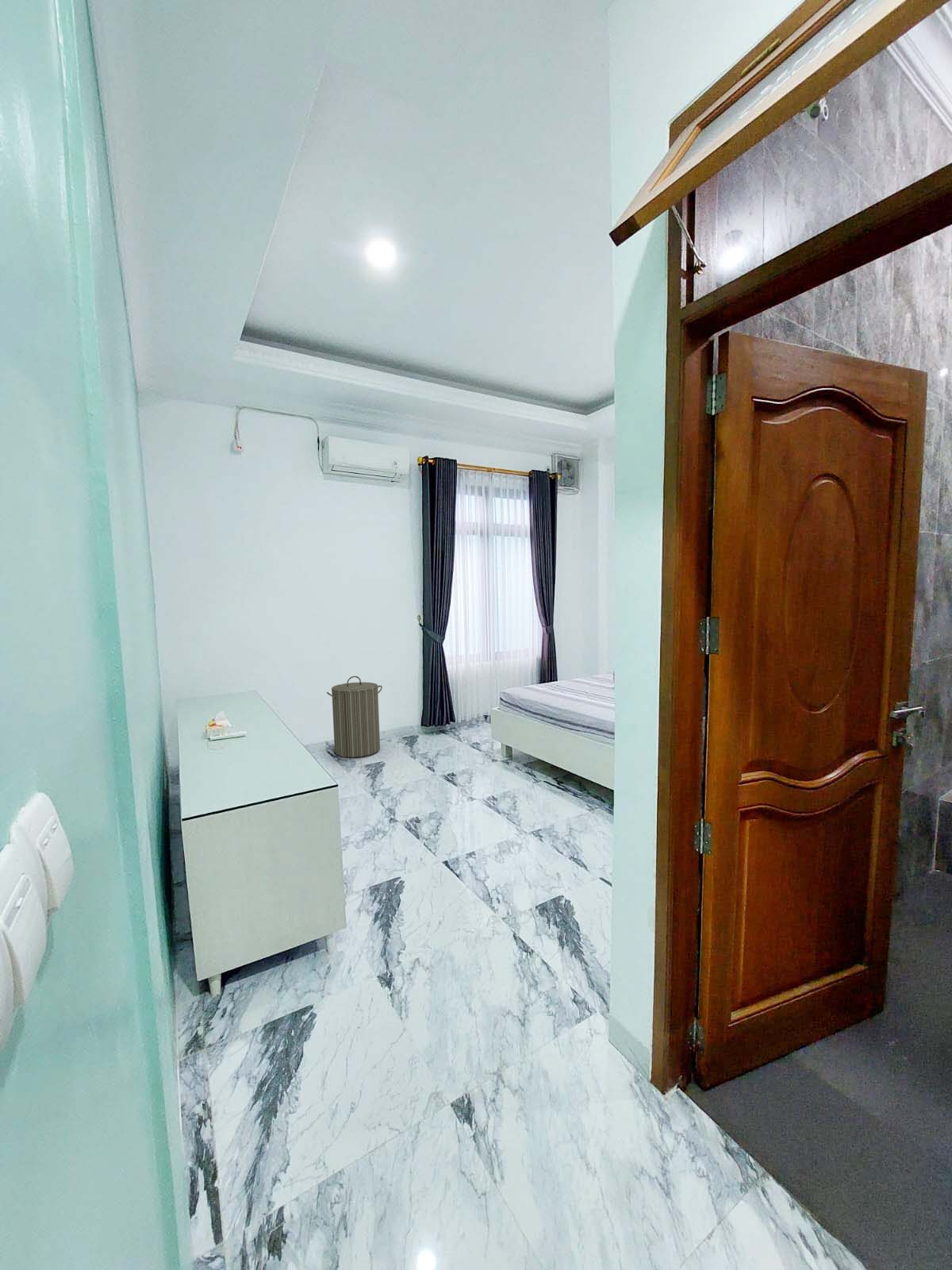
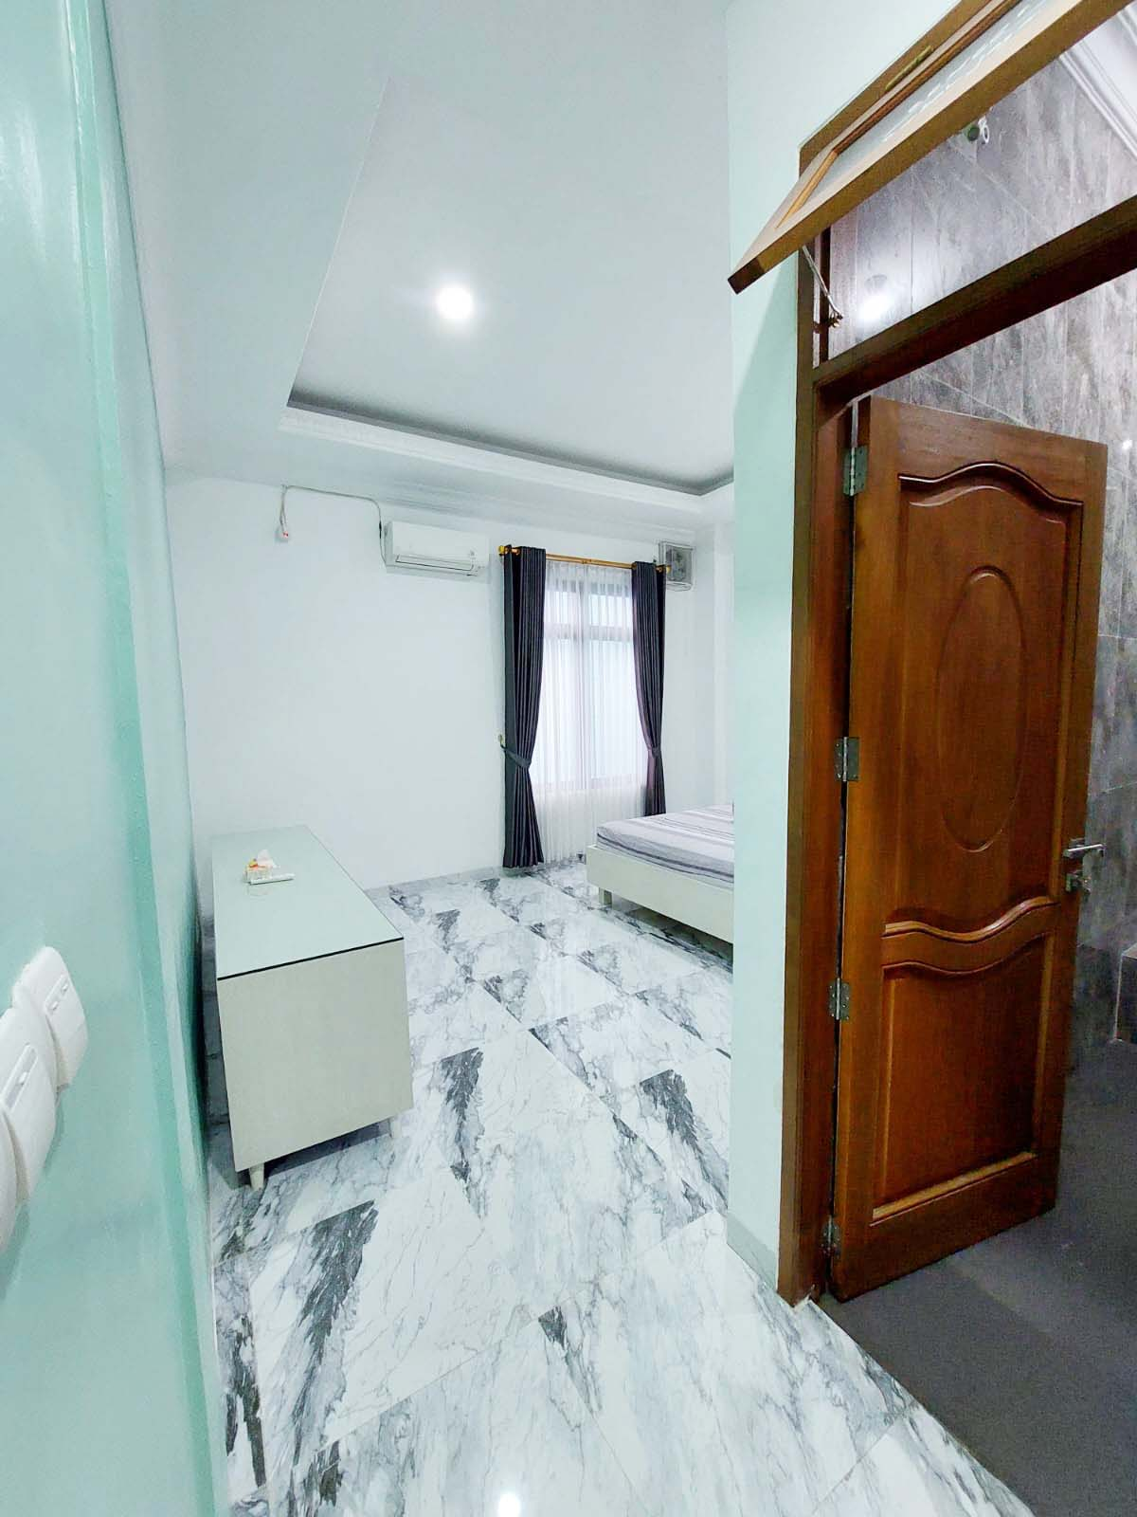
- laundry hamper [326,675,383,758]
